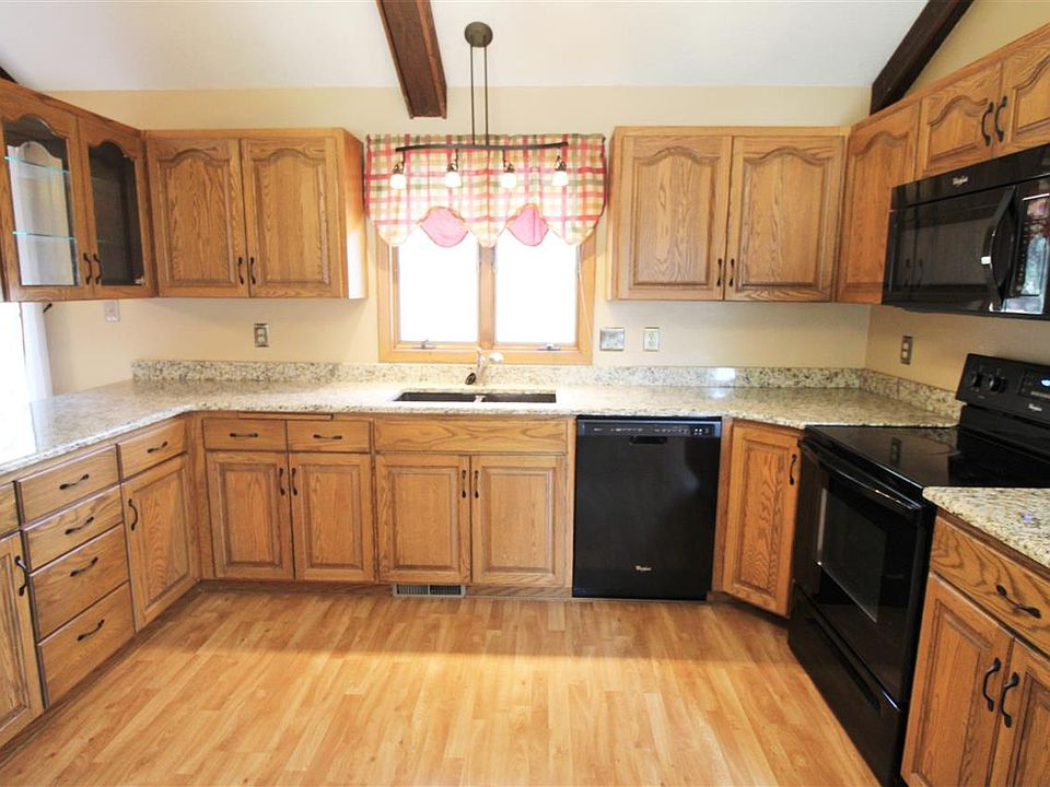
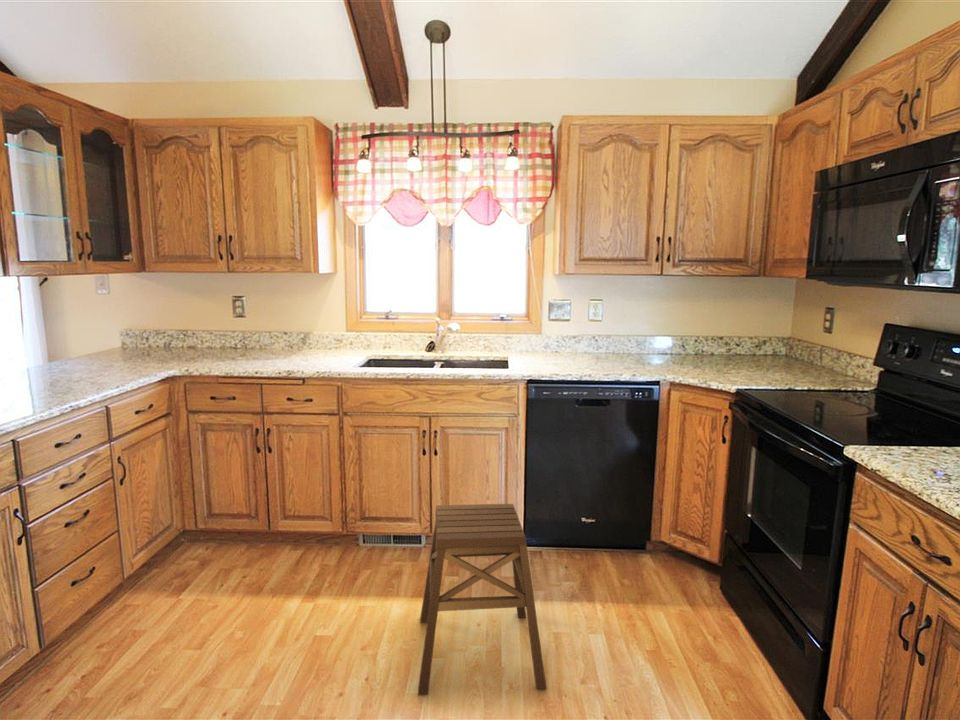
+ stool [417,503,547,696]
